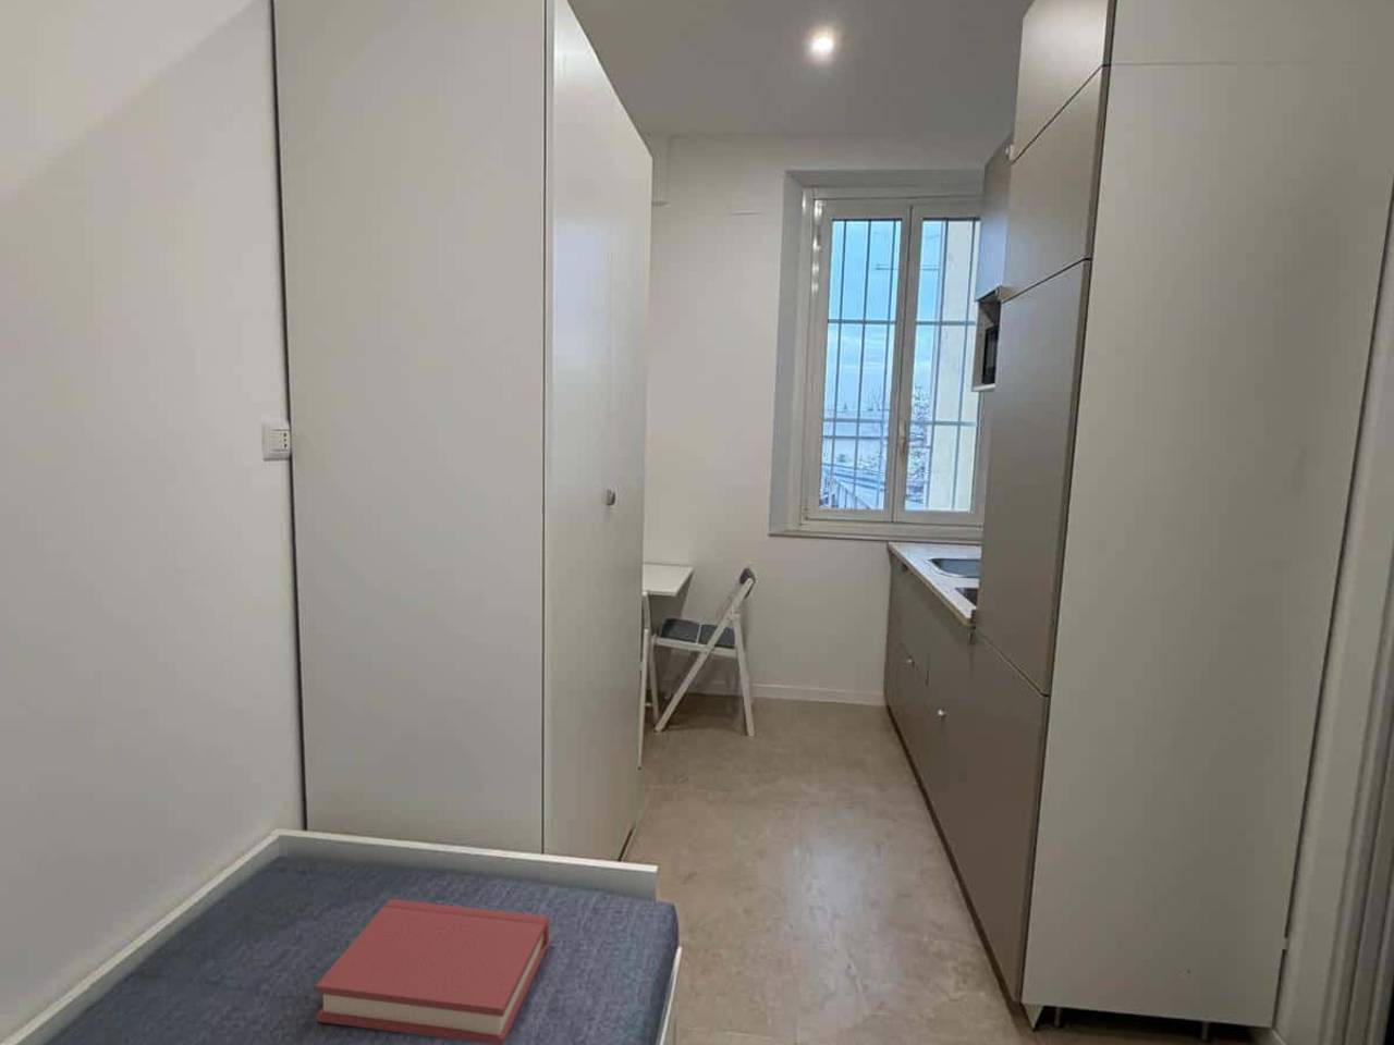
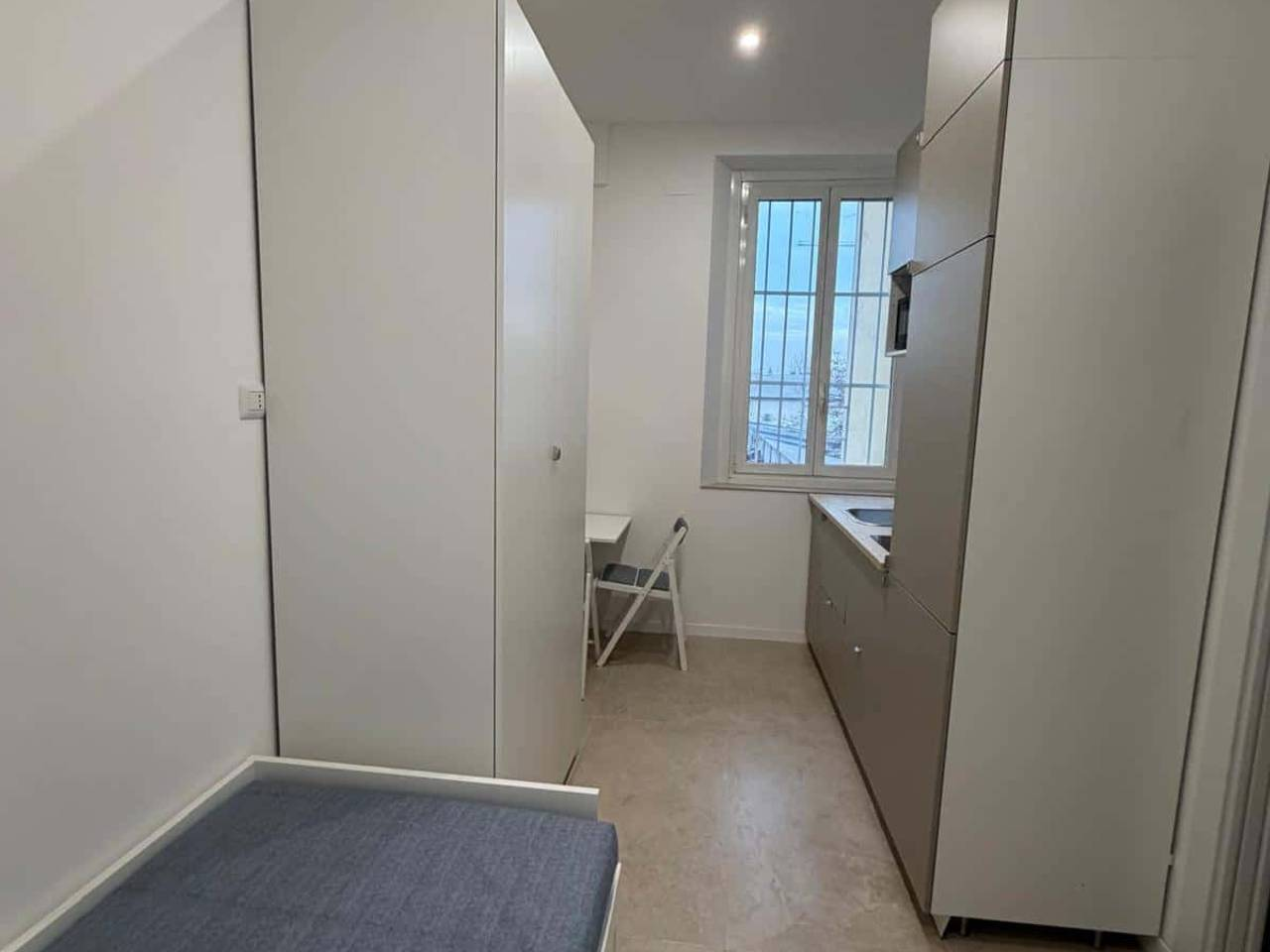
- hardback book [315,898,550,1045]
